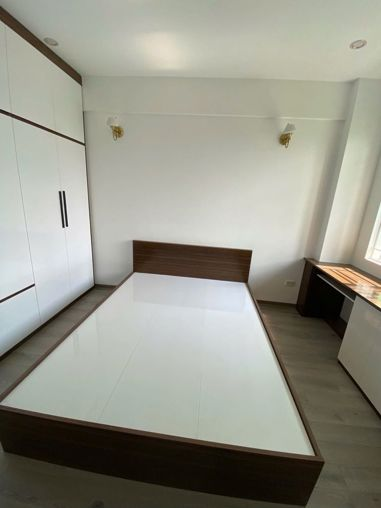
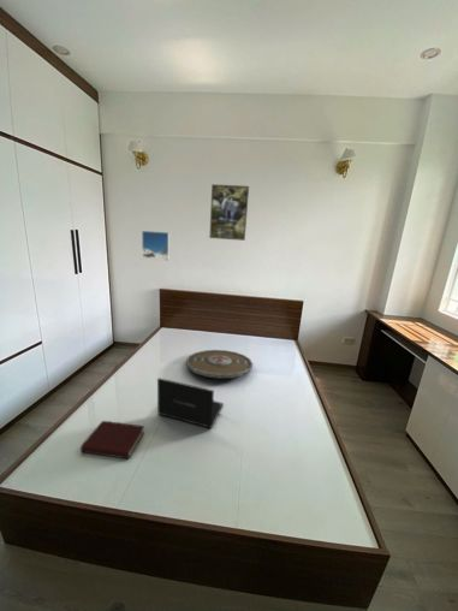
+ book [79,420,145,461]
+ serving tray [185,349,254,379]
+ laptop [156,376,225,429]
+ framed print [141,230,171,262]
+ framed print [208,183,250,242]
